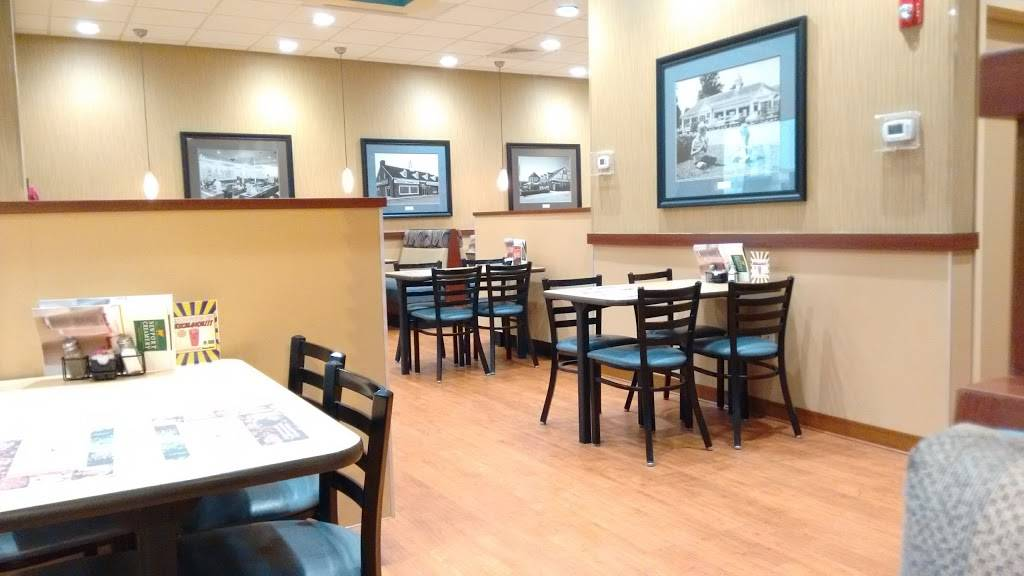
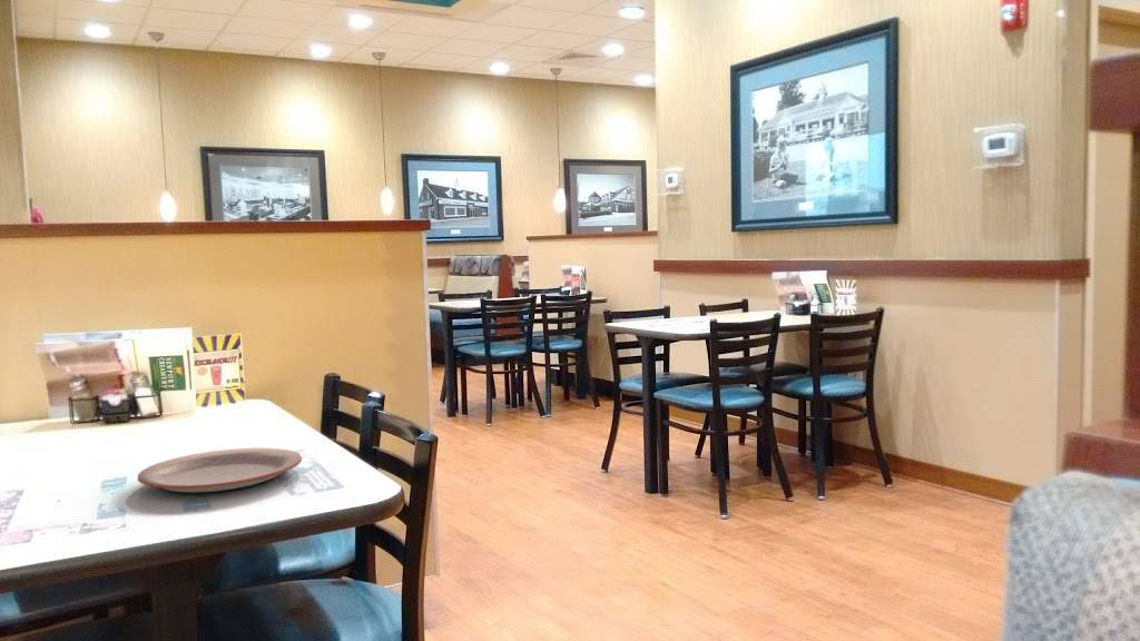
+ plate [136,447,303,493]
